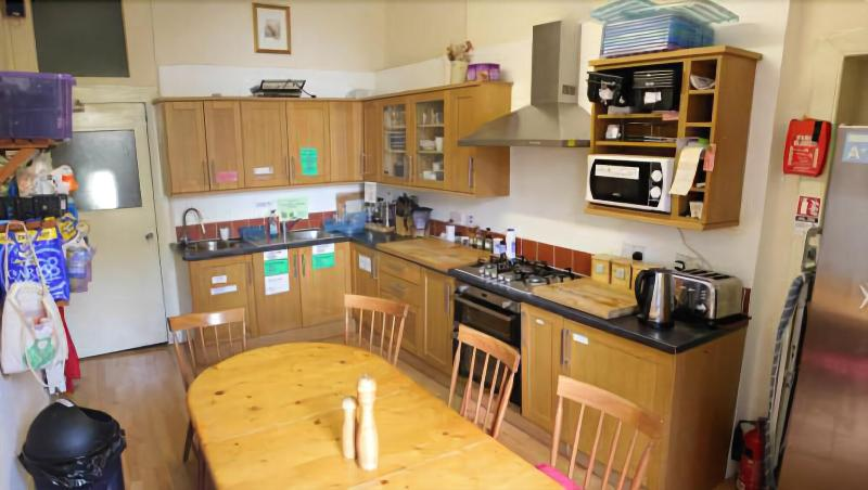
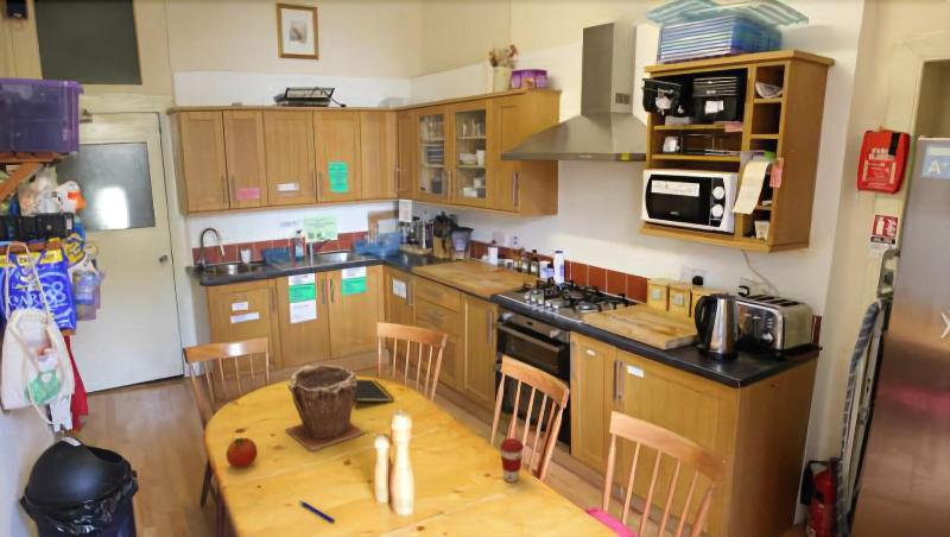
+ notepad [354,379,395,410]
+ coffee cup [499,437,525,484]
+ pen [298,499,336,524]
+ plant pot [285,364,366,451]
+ fruit [224,436,259,469]
